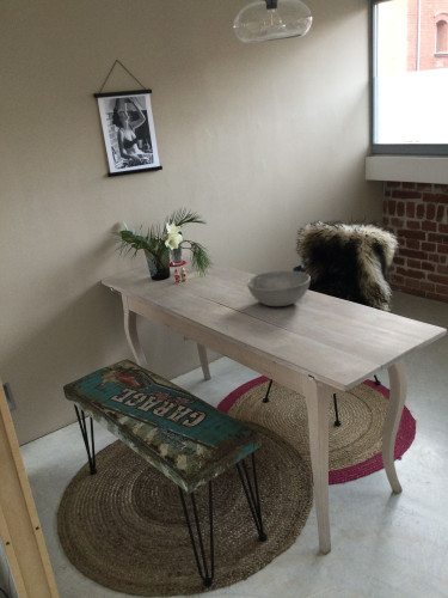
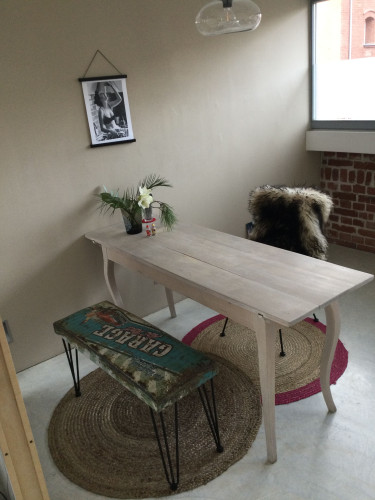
- bowl [246,270,312,307]
